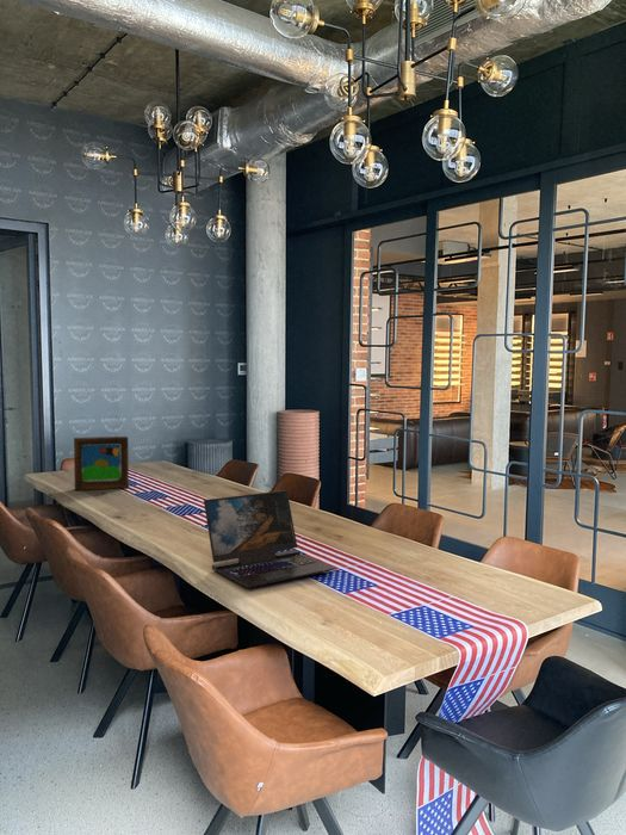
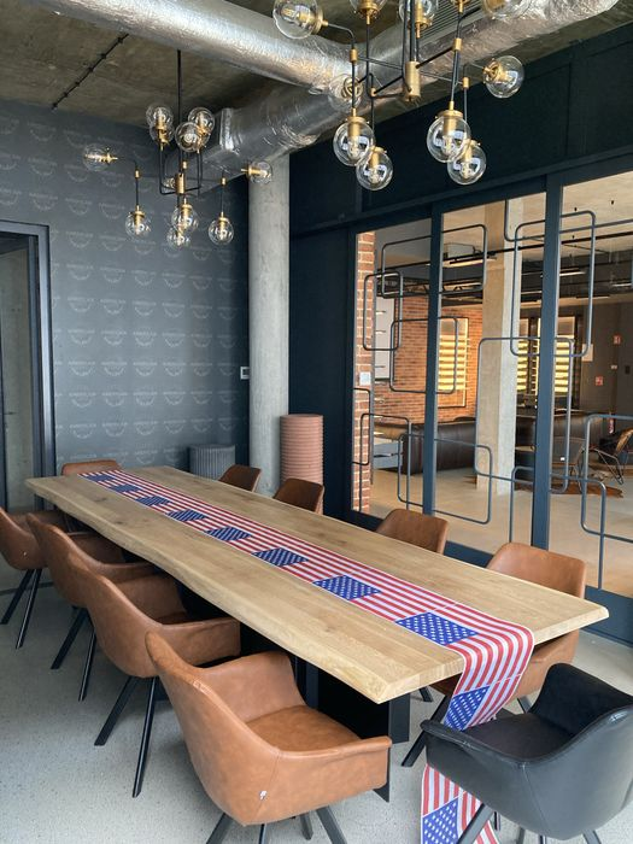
- picture frame [73,435,130,491]
- laptop [203,489,336,589]
